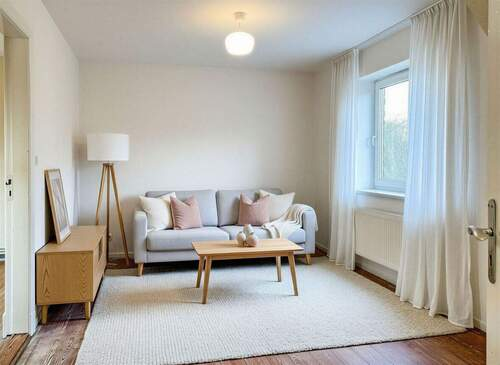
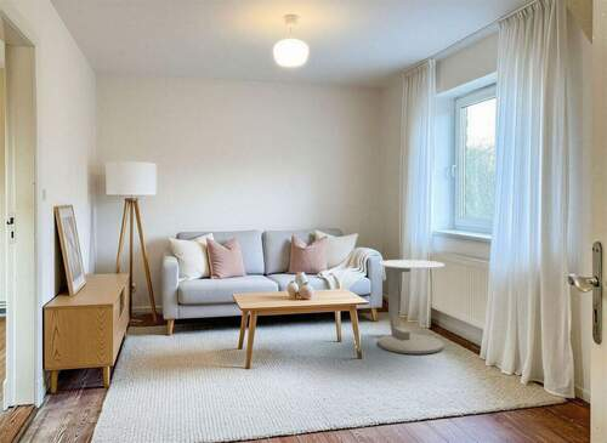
+ side table [378,259,446,356]
